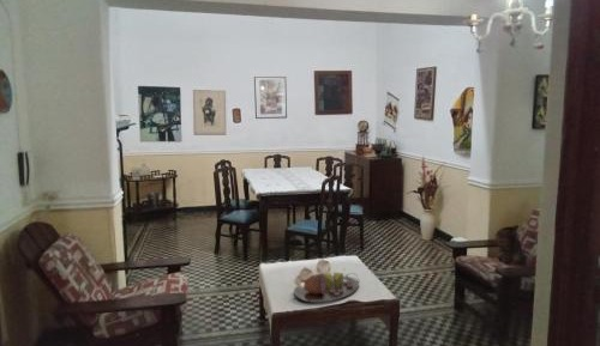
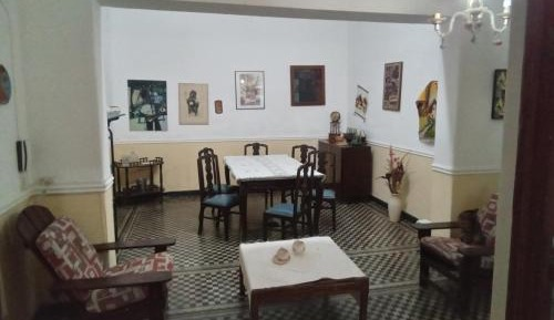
- serving tray [292,272,360,304]
